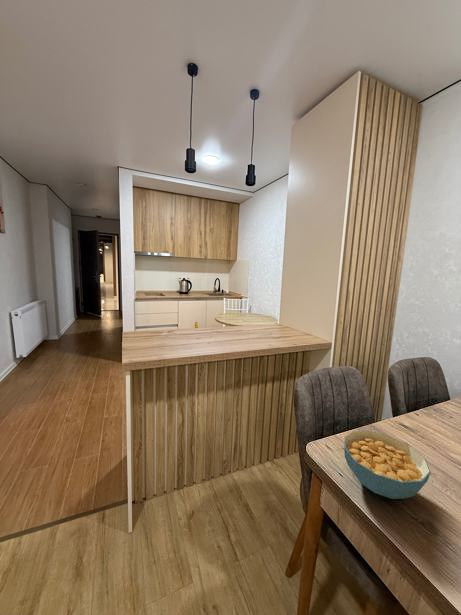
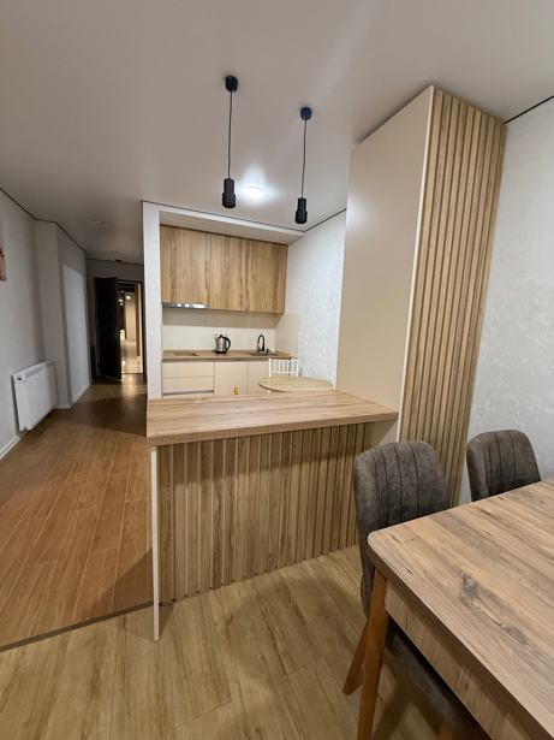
- cereal bowl [343,430,432,500]
